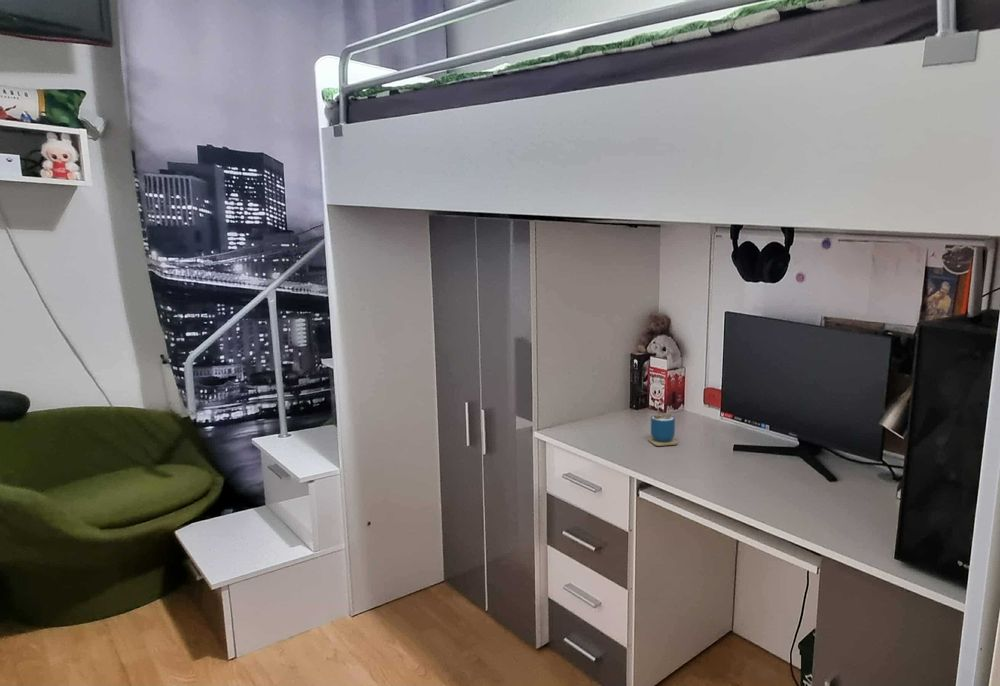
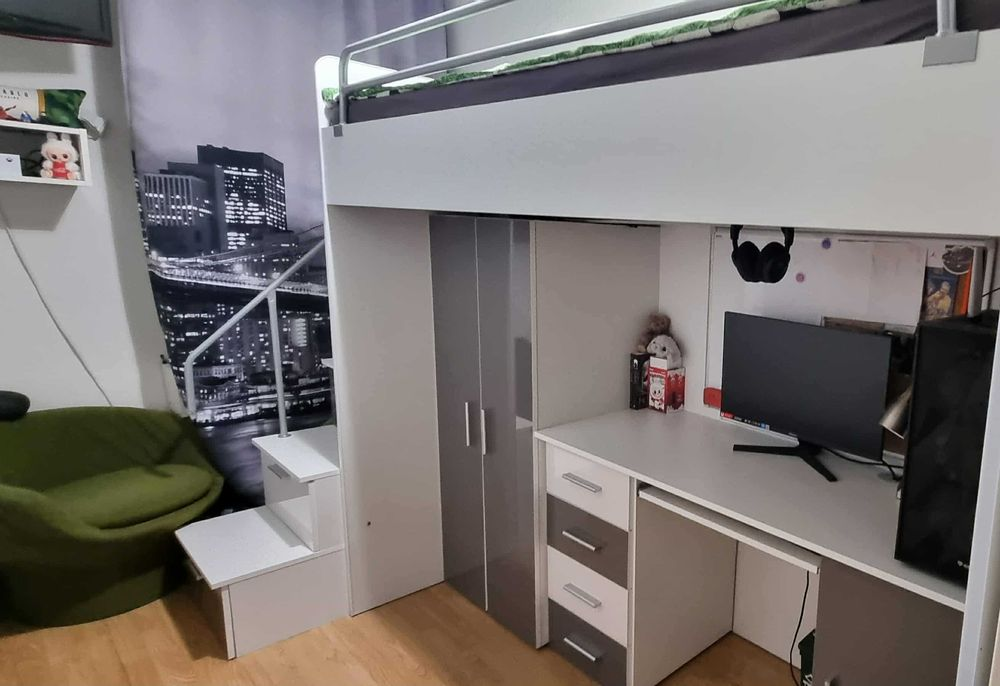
- cup [647,402,679,447]
